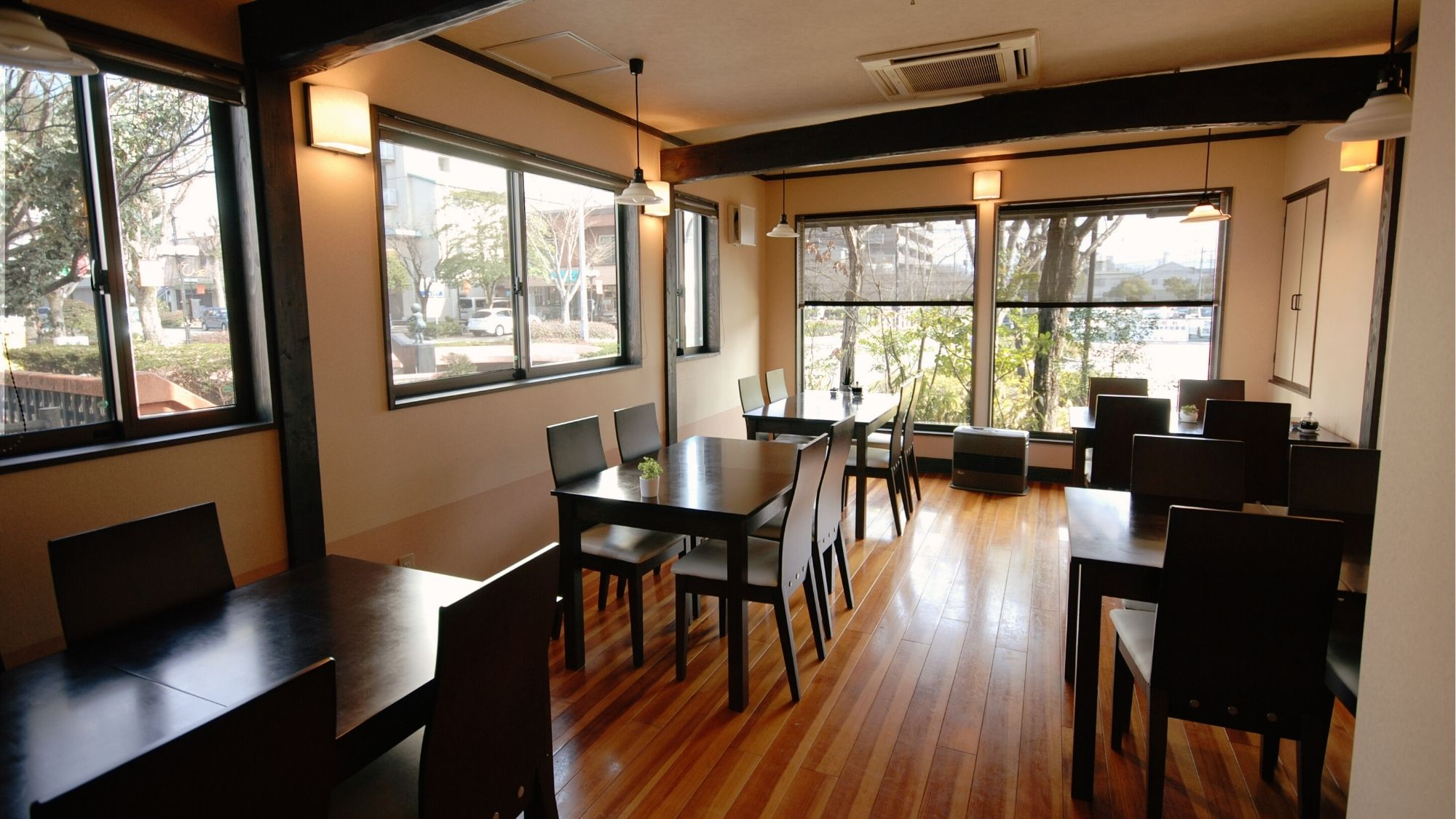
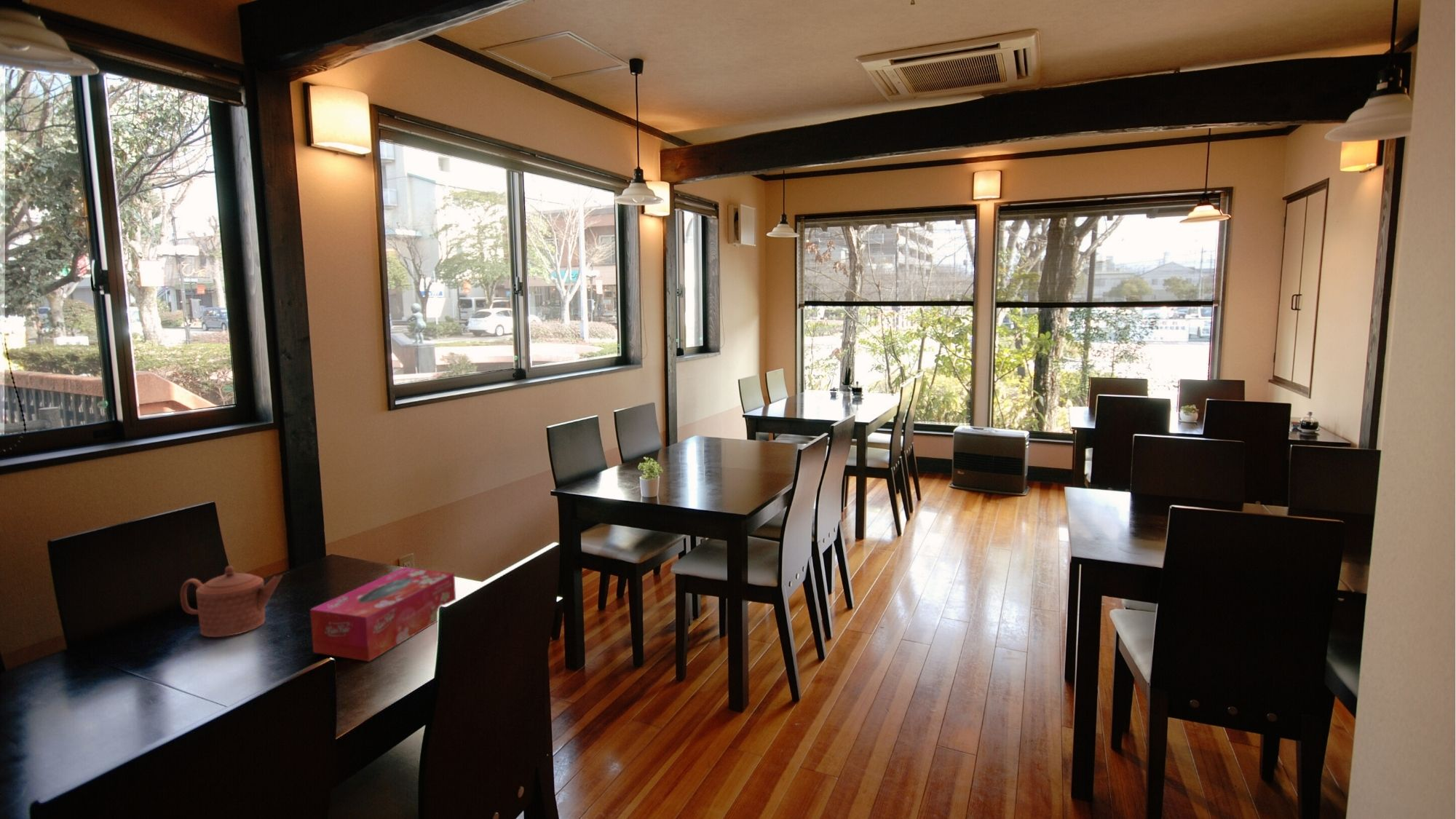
+ teapot [180,565,283,638]
+ tissue box [309,566,456,662]
